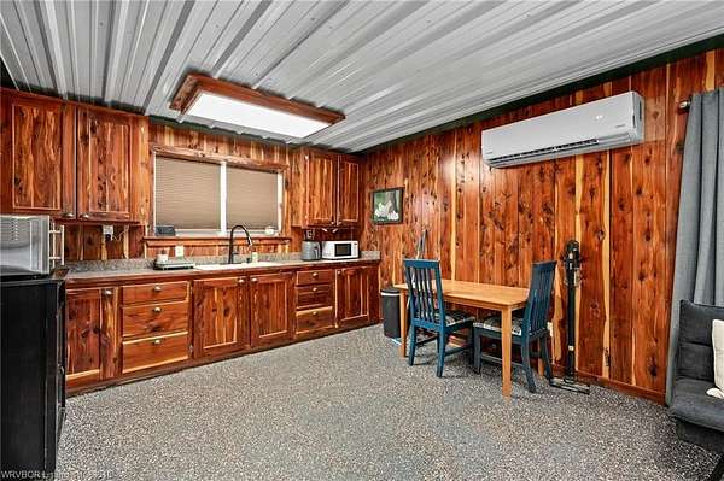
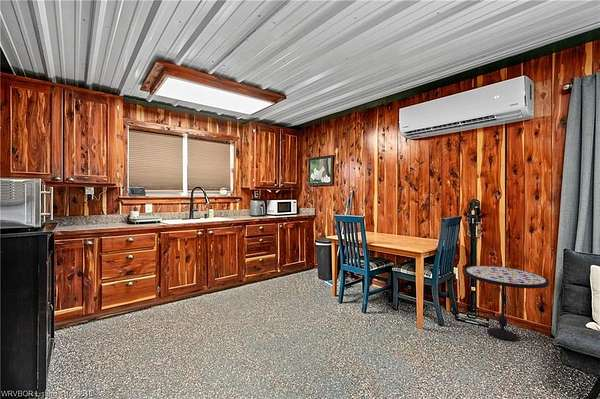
+ side table [463,265,550,342]
